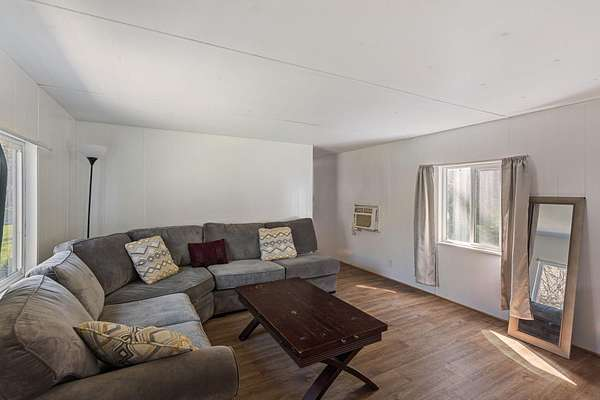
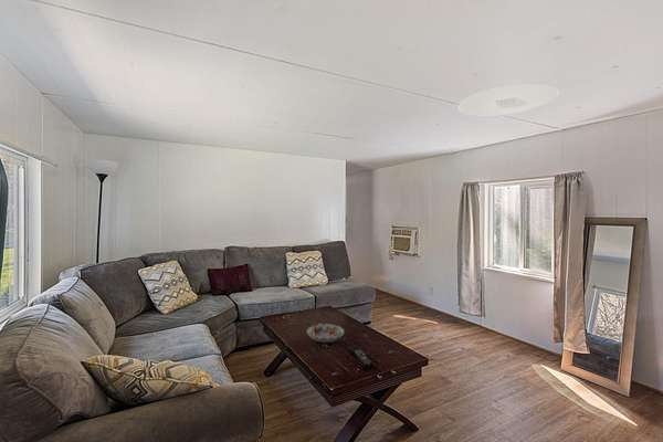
+ remote control [350,347,375,369]
+ ceiling light [457,82,560,118]
+ decorative bowl [306,323,345,344]
